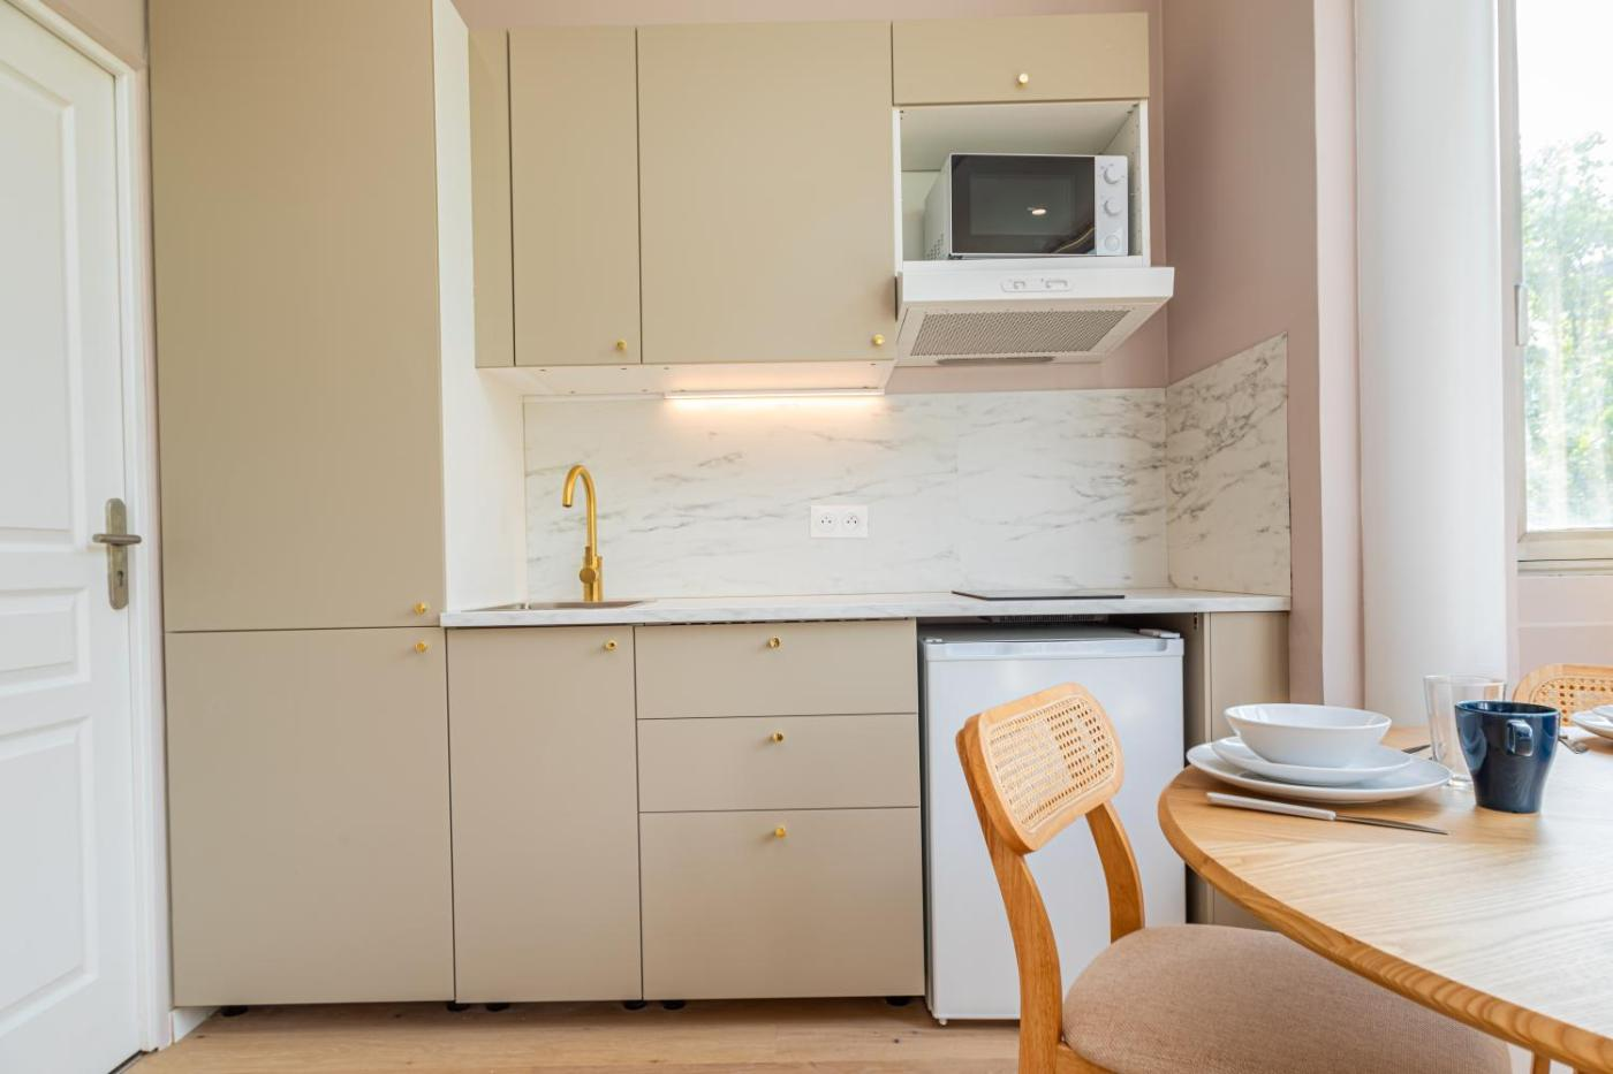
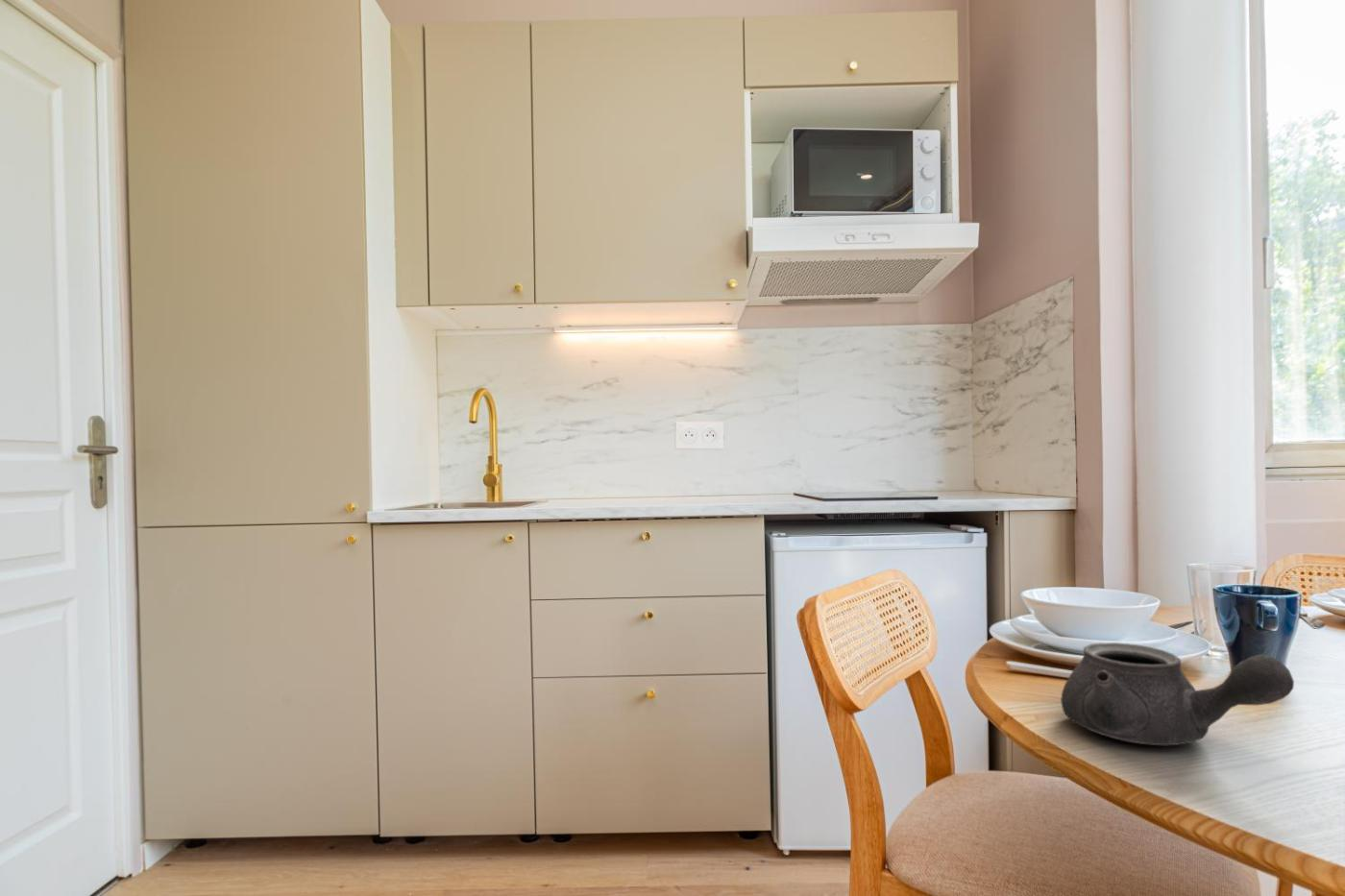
+ teapot [1060,642,1295,746]
